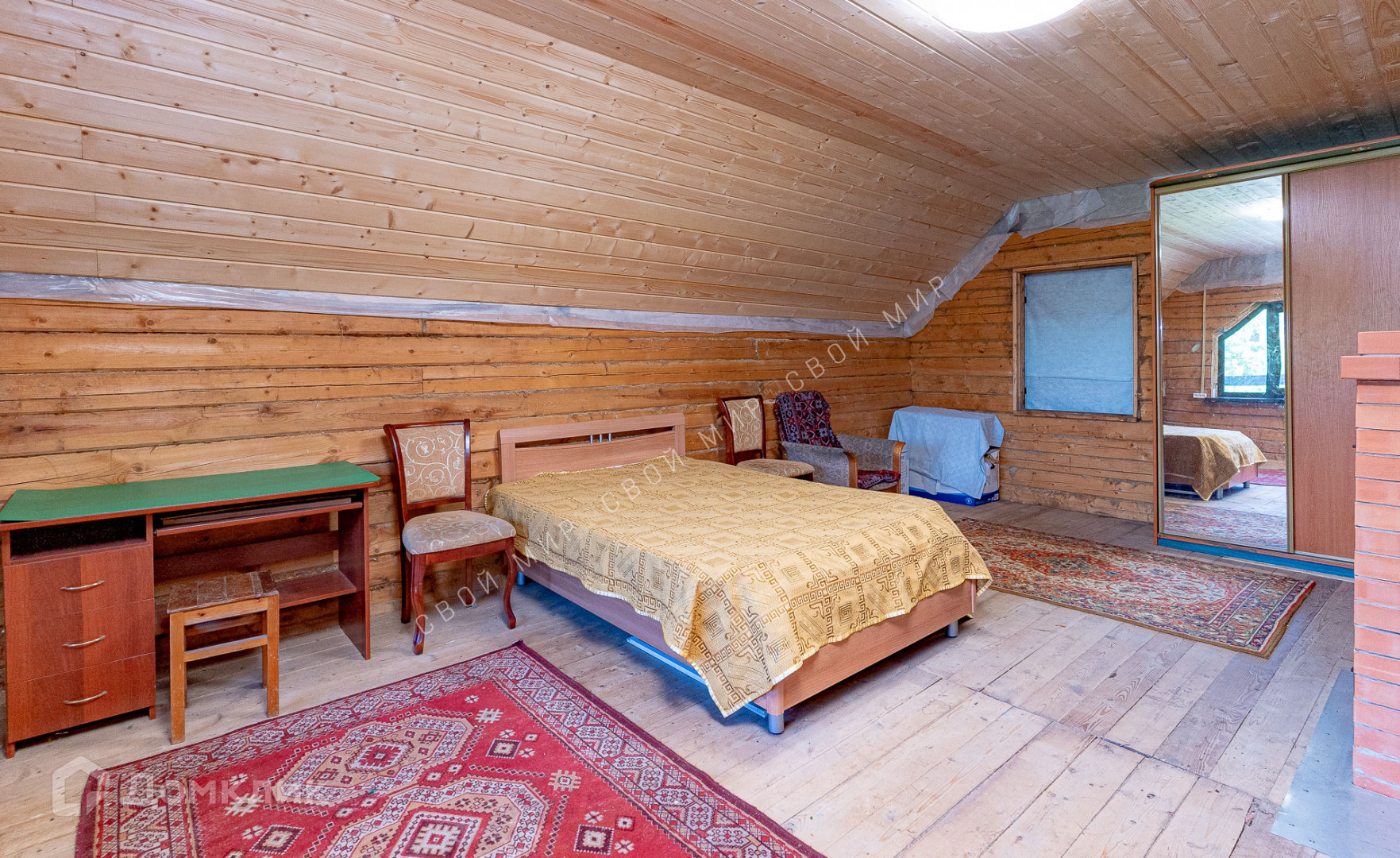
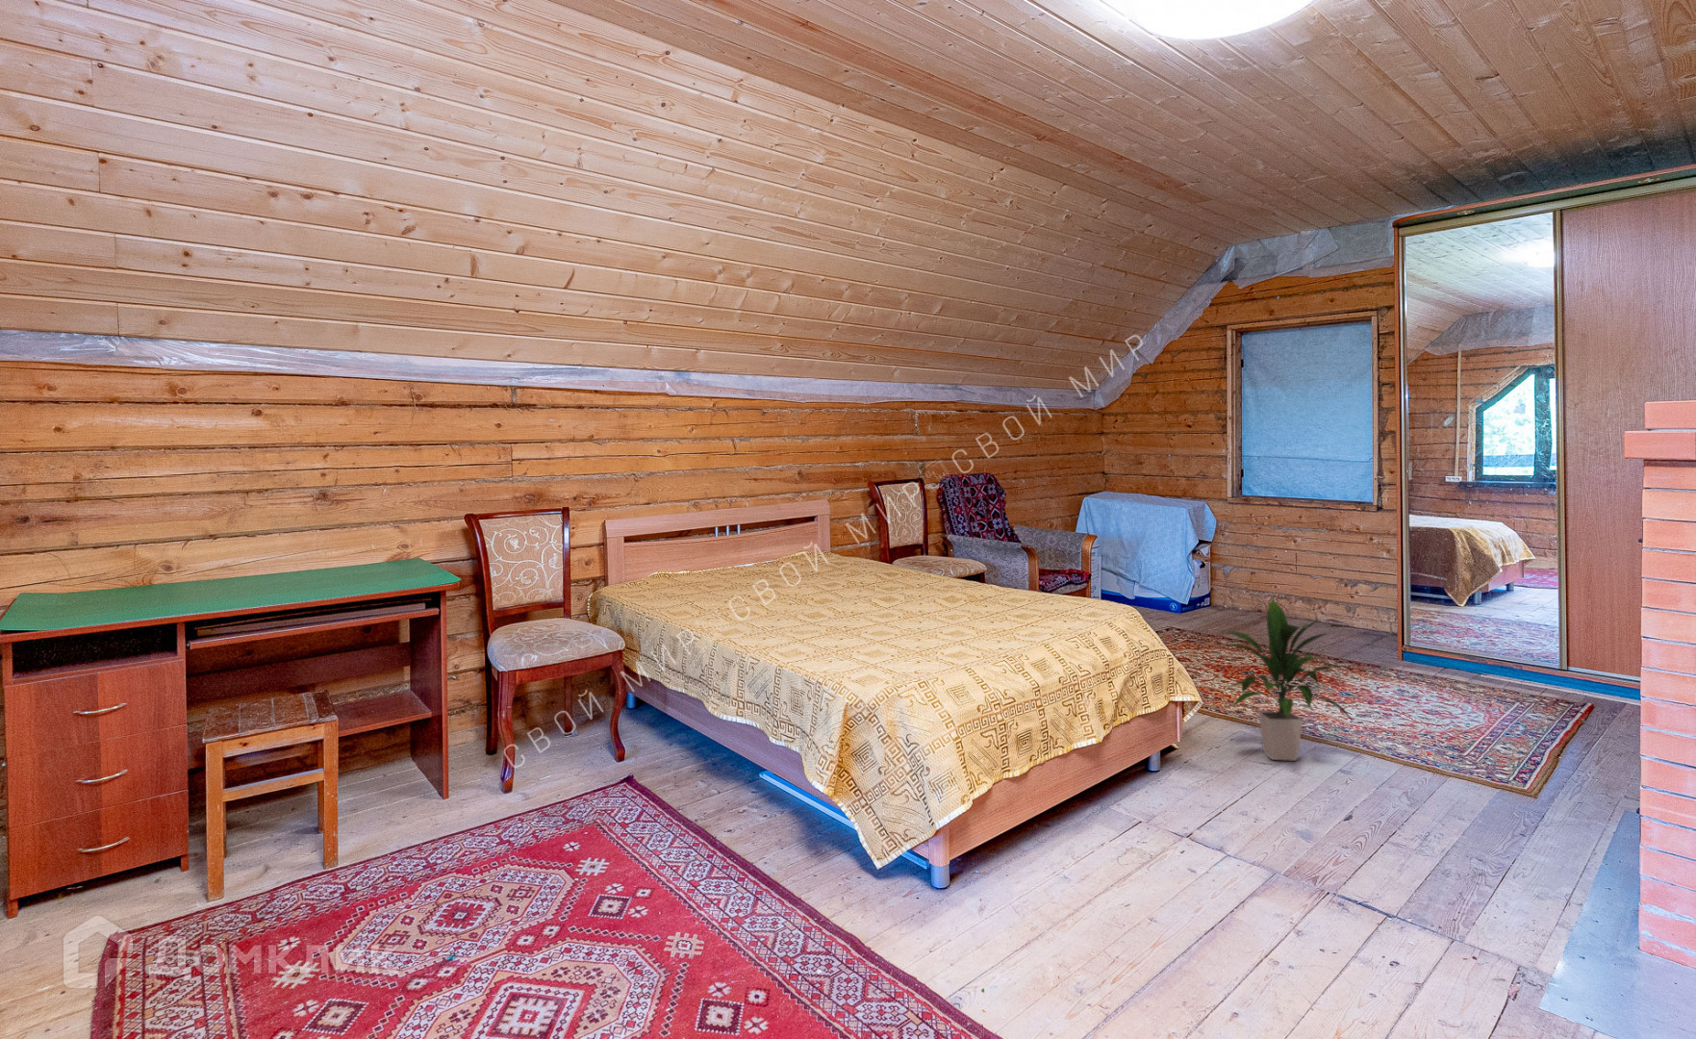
+ indoor plant [1217,597,1357,762]
